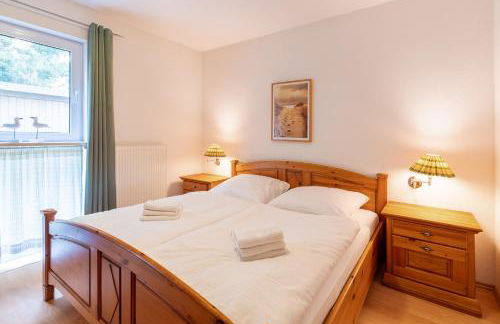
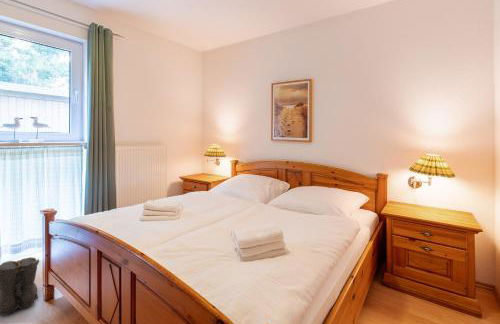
+ boots [0,256,40,316]
